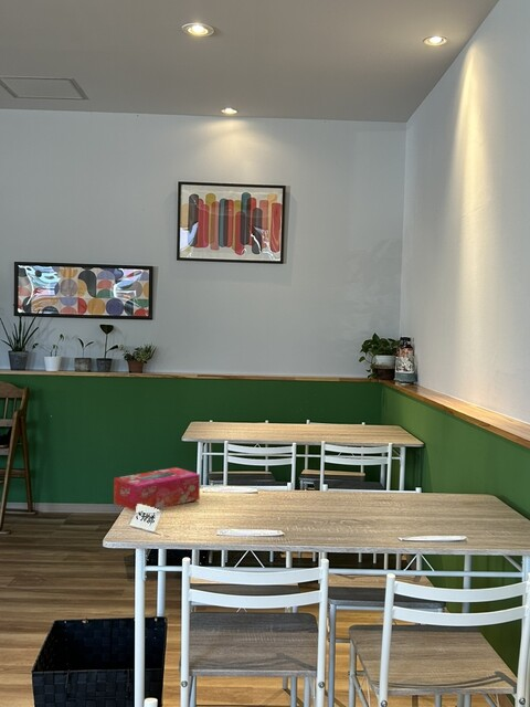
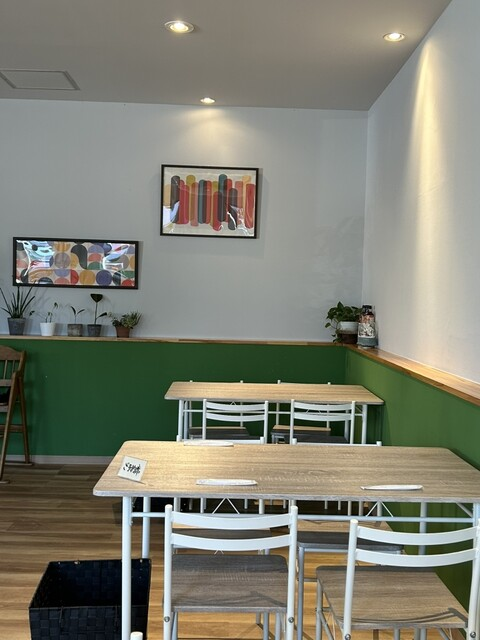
- tissue box [113,466,201,511]
